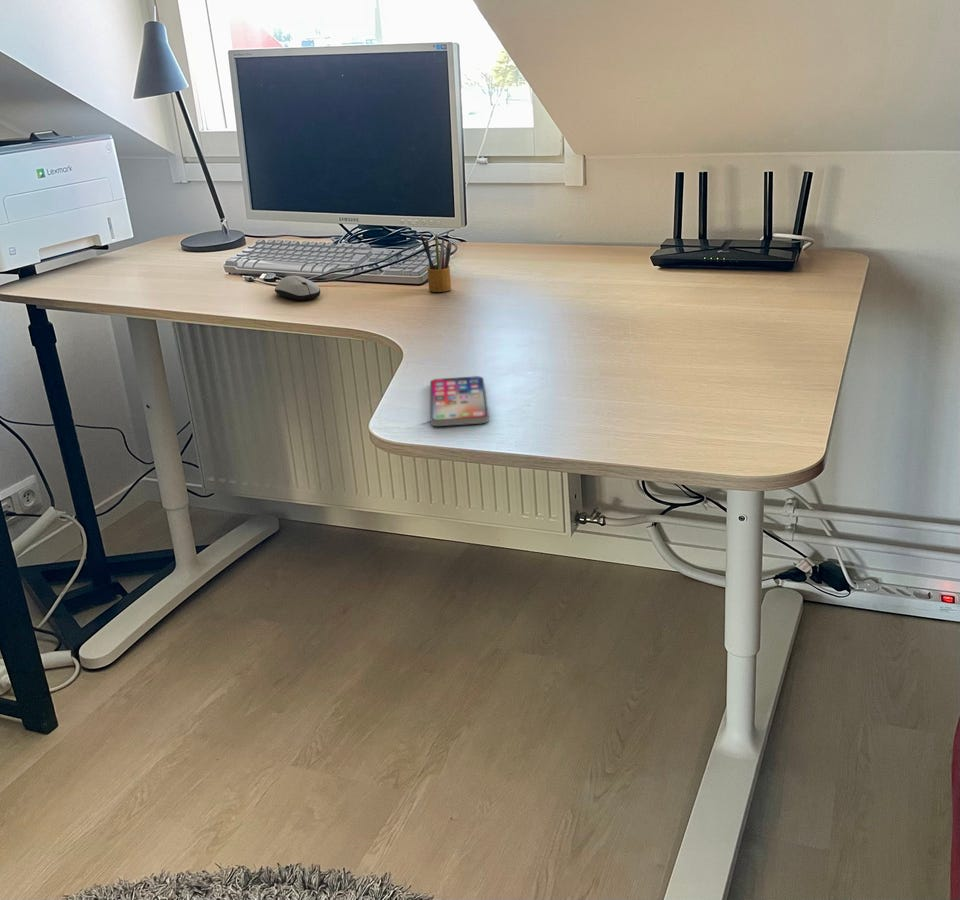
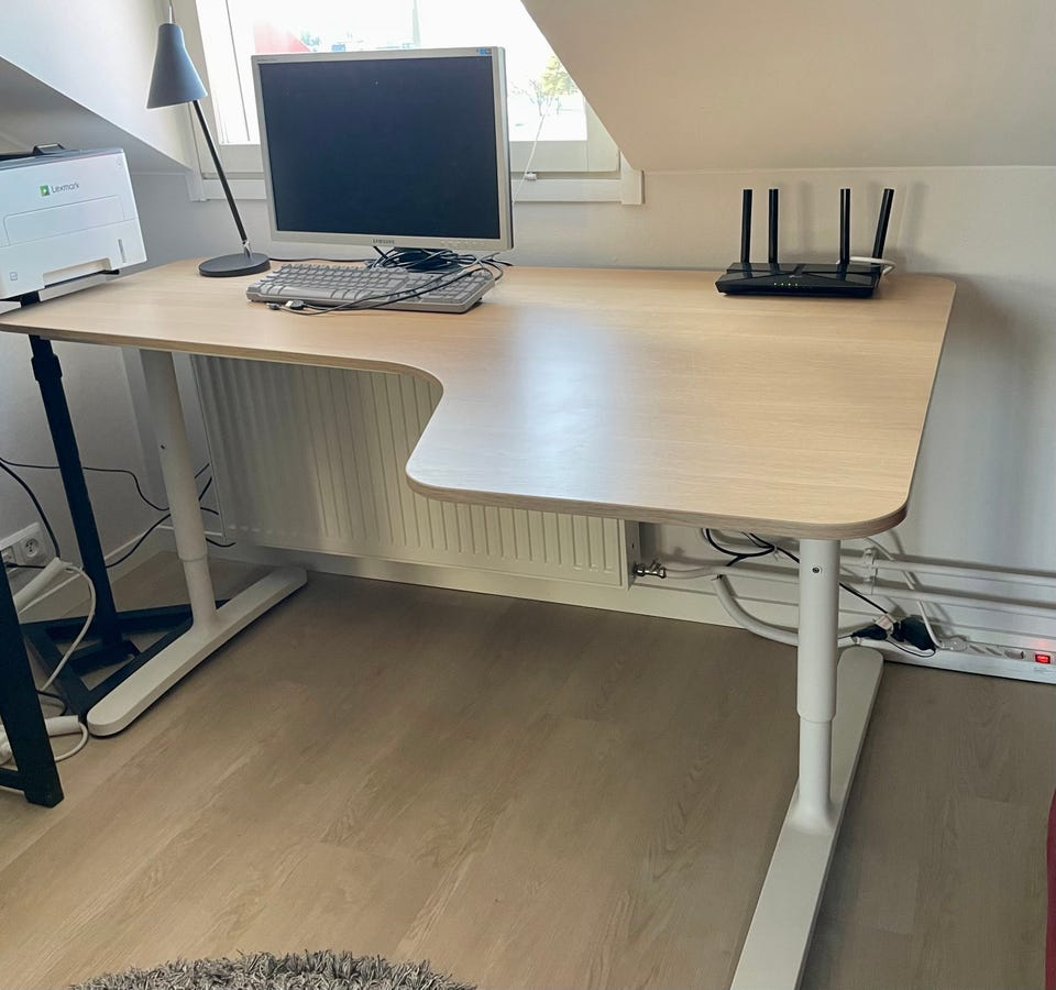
- computer mouse [274,275,321,301]
- smartphone [429,375,490,427]
- pencil box [419,233,453,293]
